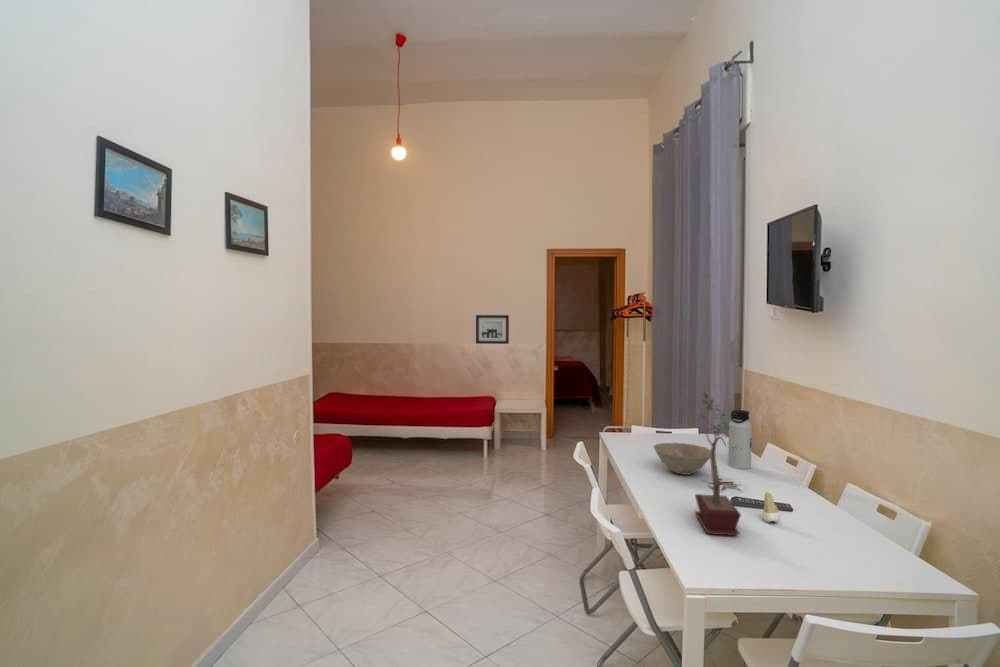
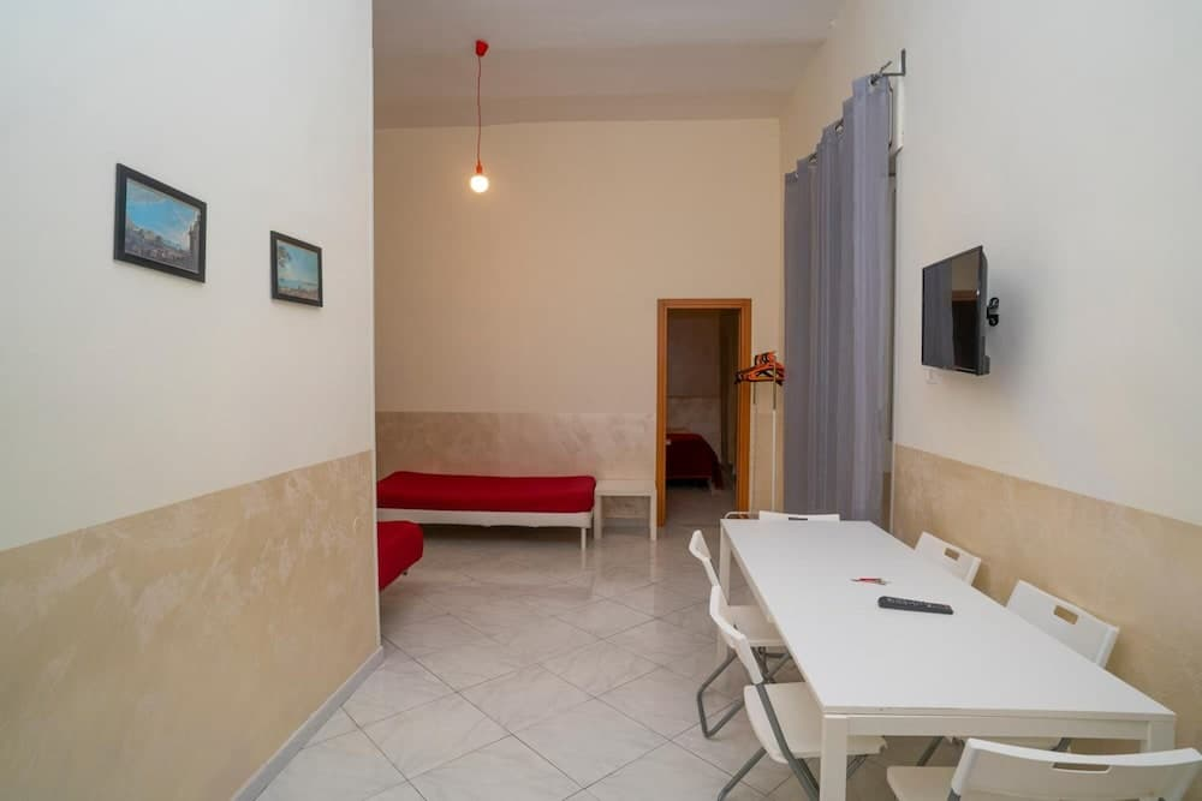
- water bottle [727,409,753,470]
- potted plant [694,392,743,537]
- wall art [475,314,510,345]
- bowl [653,442,711,476]
- tooth [762,491,781,524]
